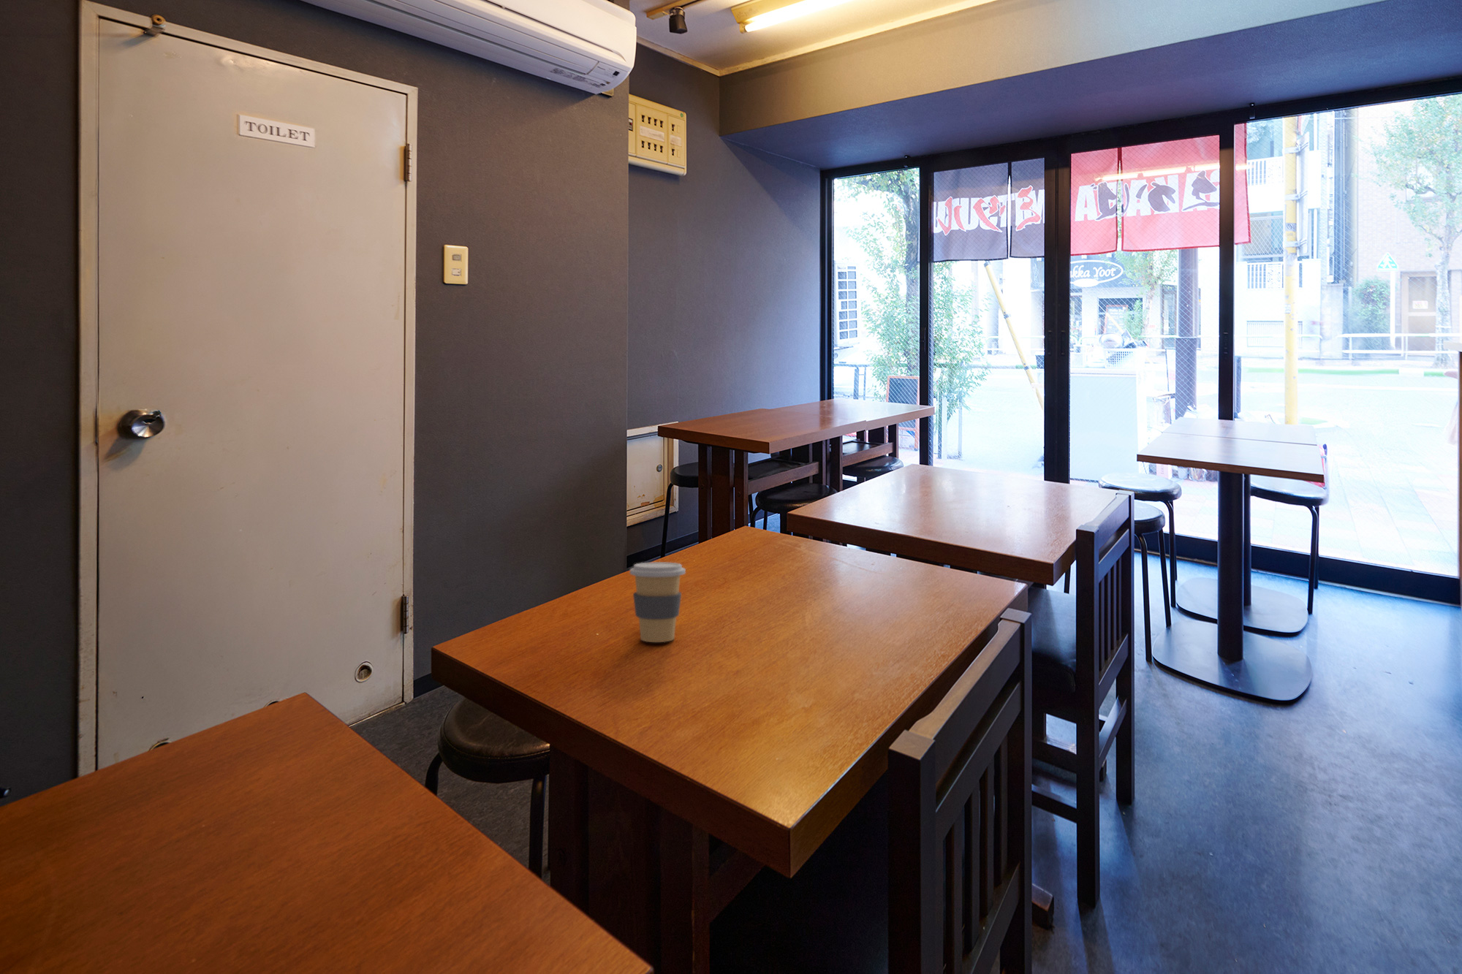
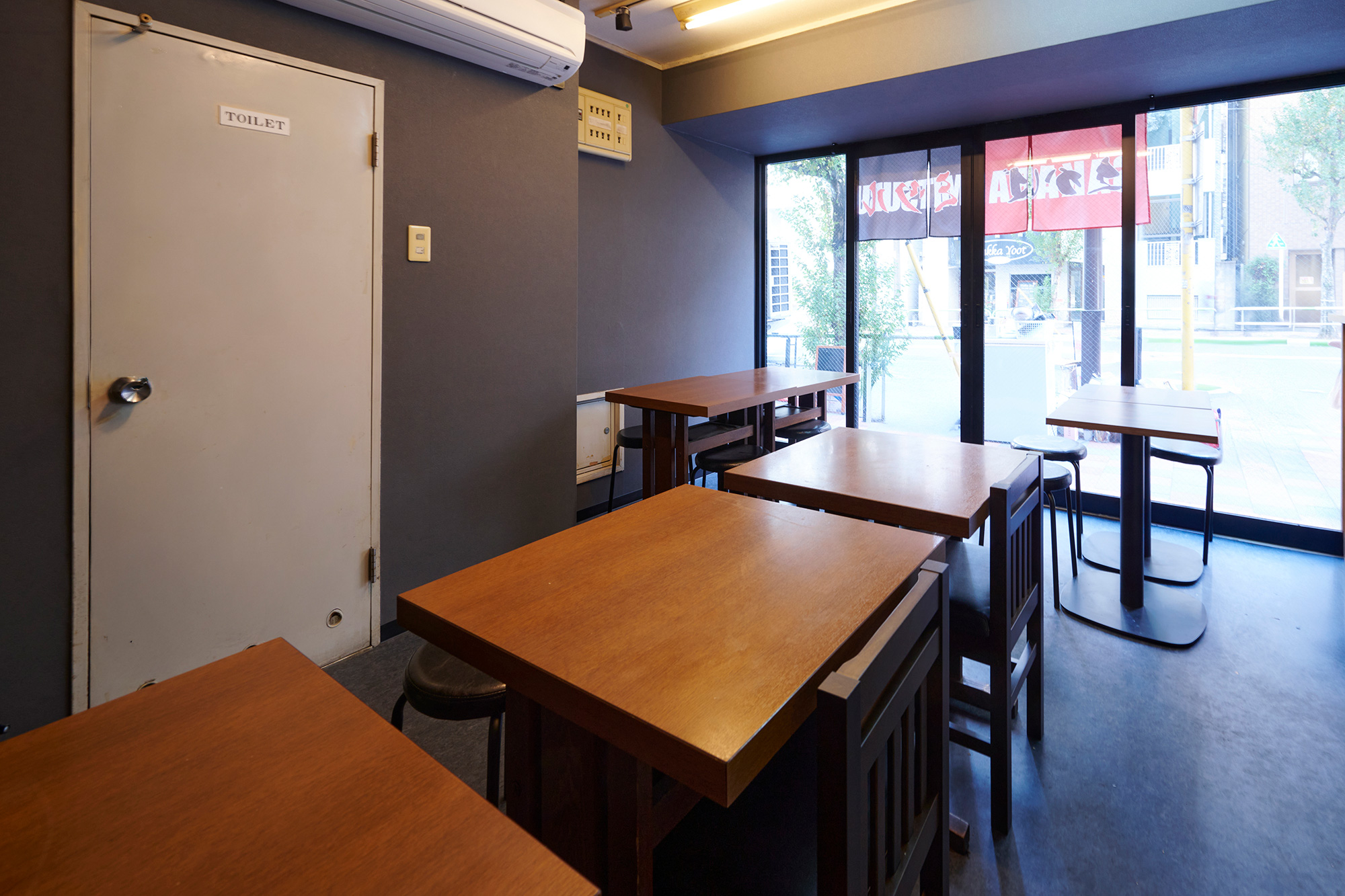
- coffee cup [629,561,686,644]
